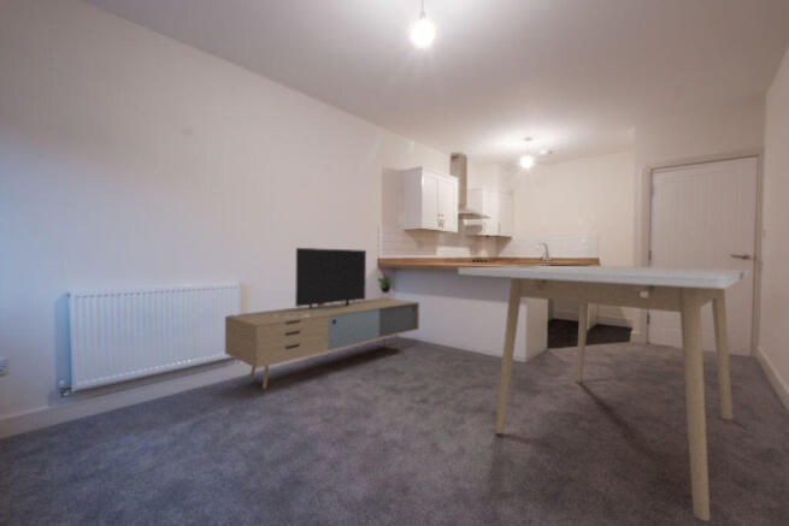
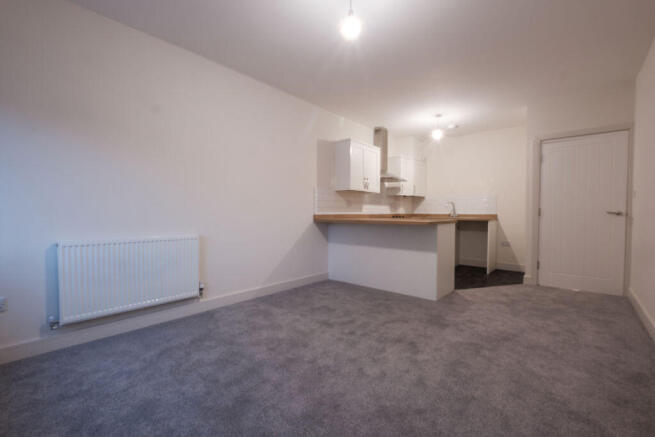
- media console [224,247,420,390]
- dining table [457,265,750,522]
